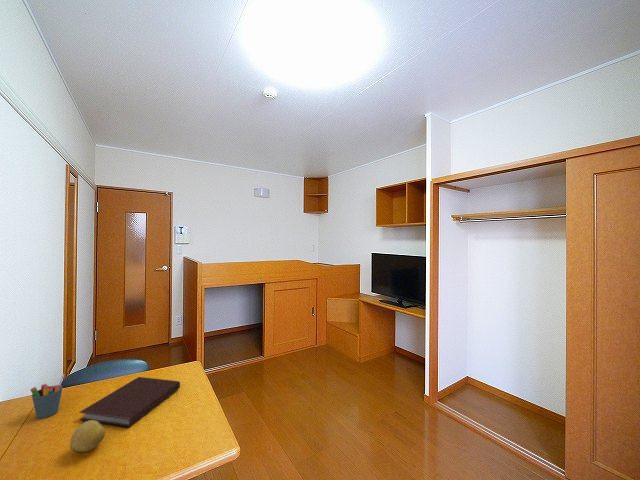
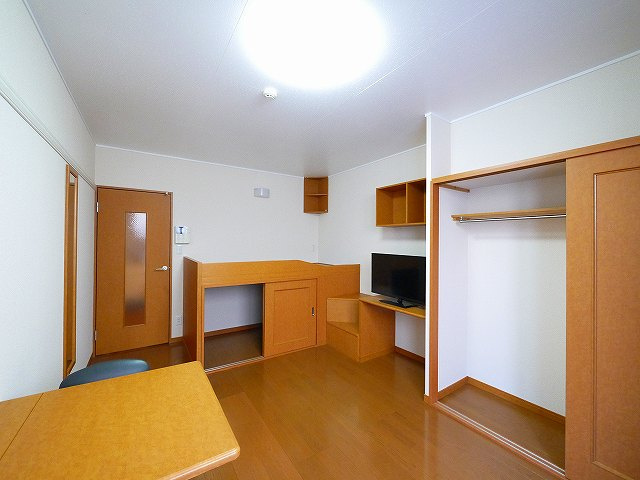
- pen holder [29,373,65,420]
- notebook [78,376,181,429]
- fruit [69,420,106,454]
